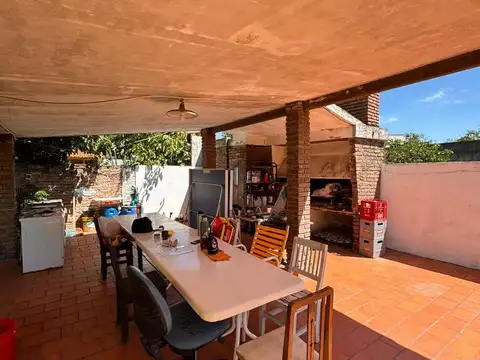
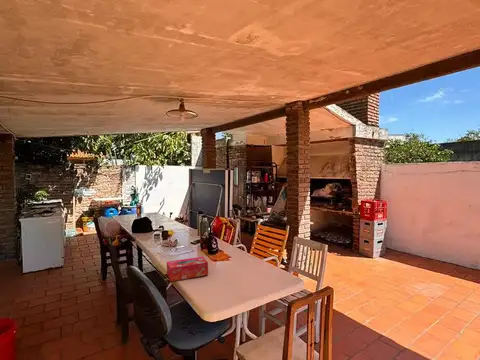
+ tissue box [166,256,209,282]
